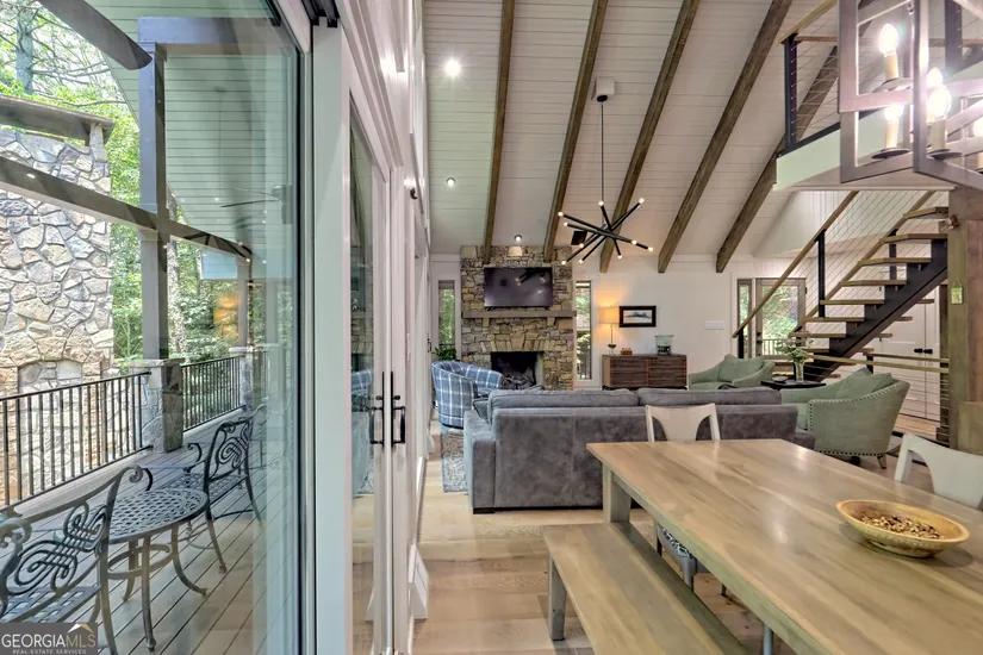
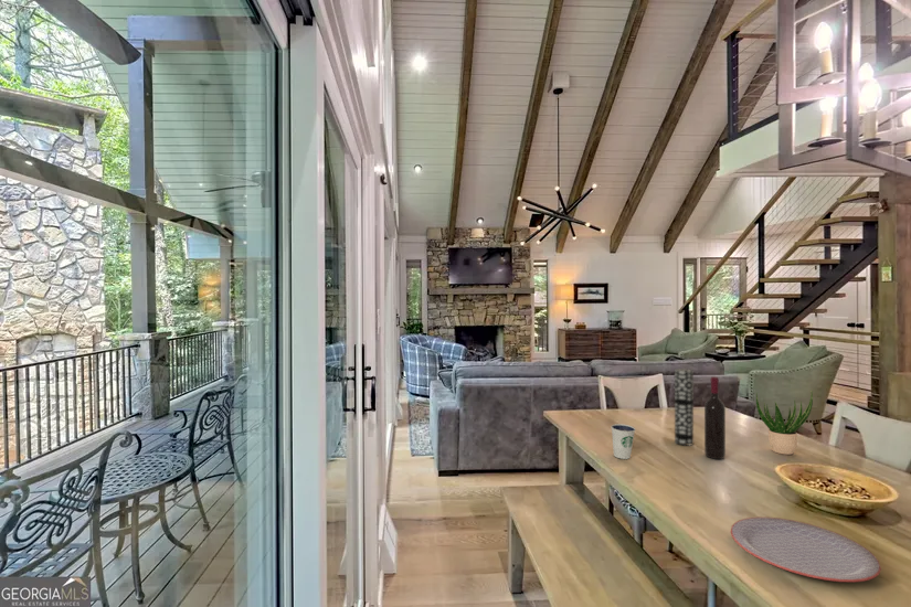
+ dixie cup [610,423,636,460]
+ plate [730,517,882,583]
+ potted plant [755,392,814,456]
+ vase [674,368,695,447]
+ wine bottle [703,375,727,460]
